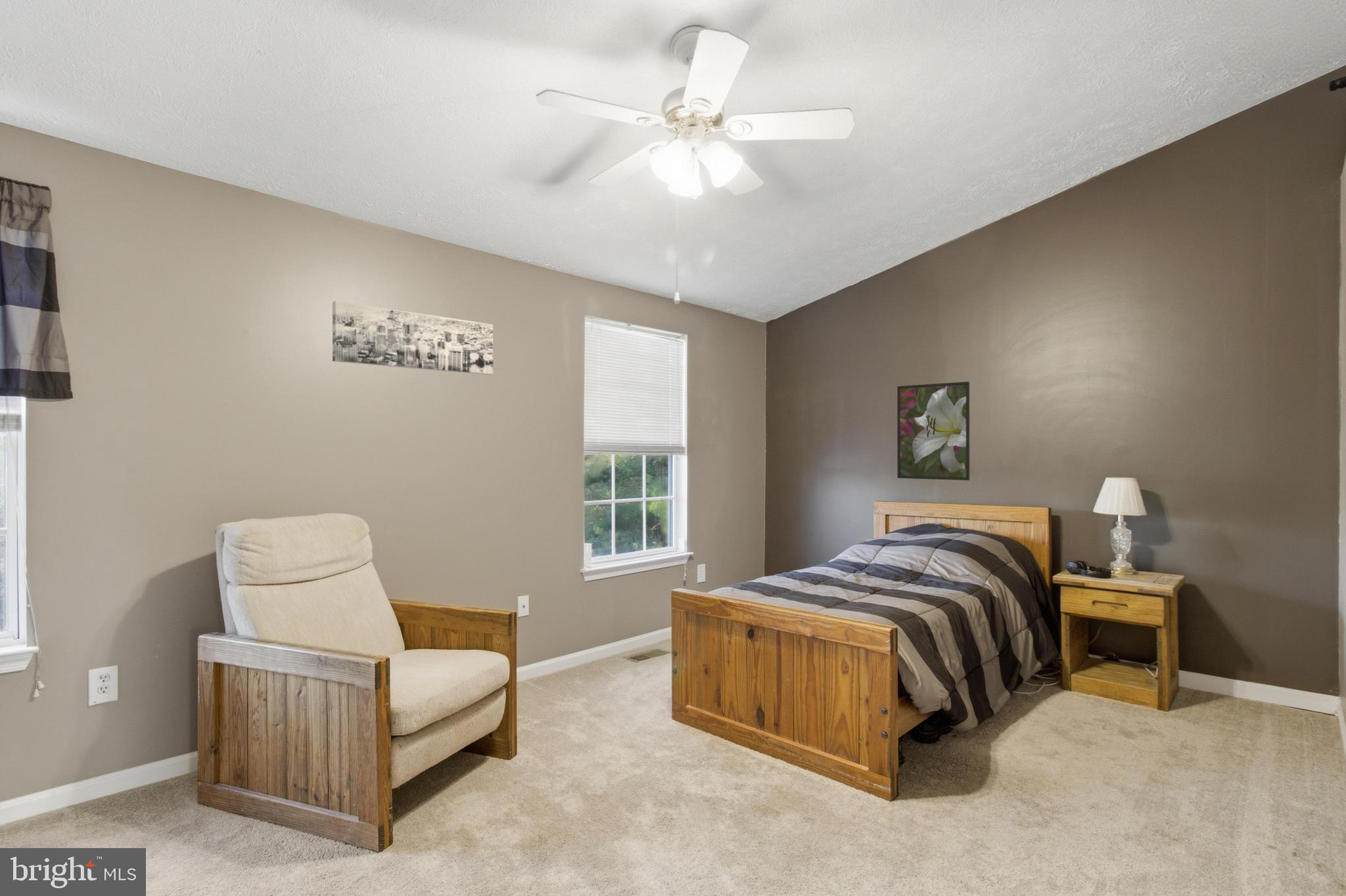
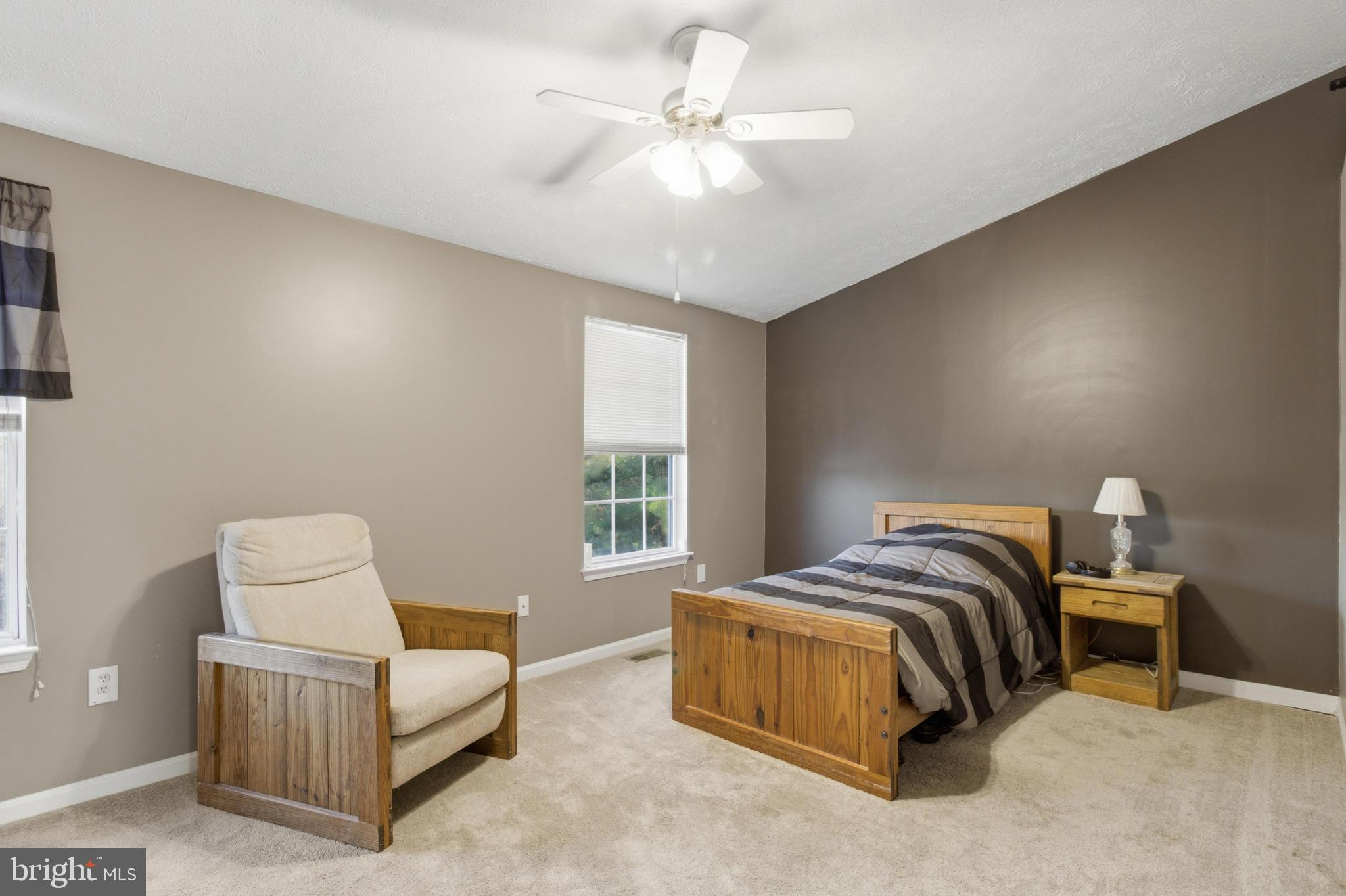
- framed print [896,381,970,481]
- wall art [332,300,494,376]
